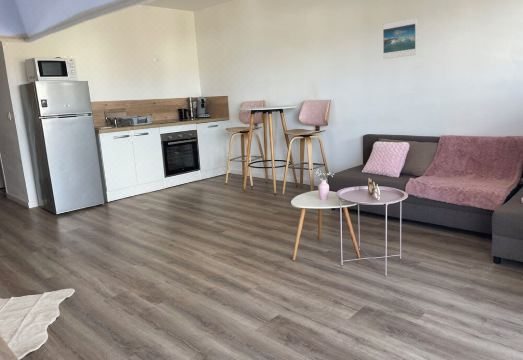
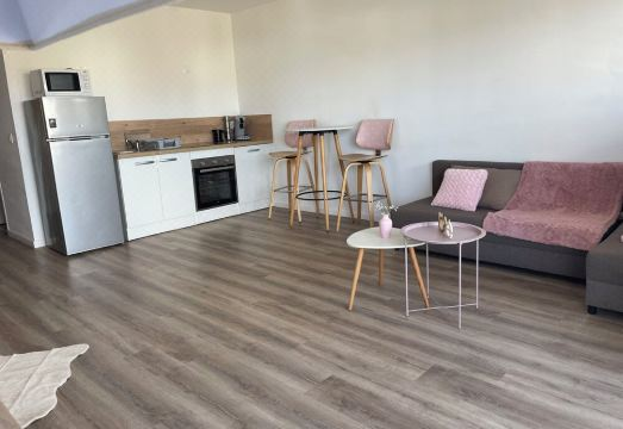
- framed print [382,17,418,60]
